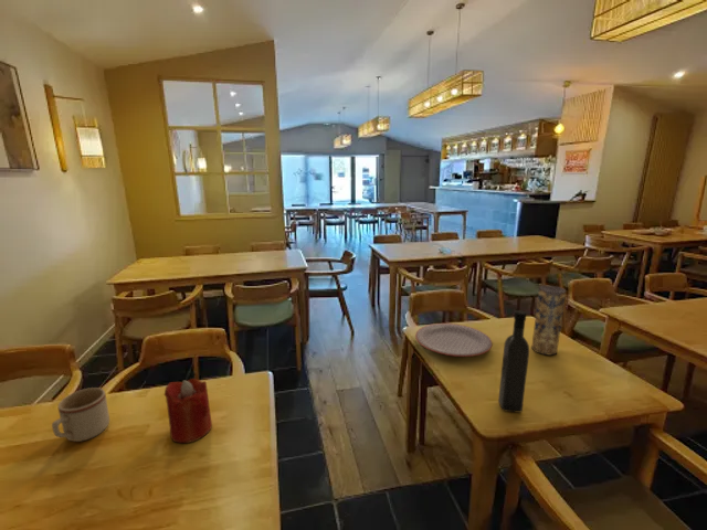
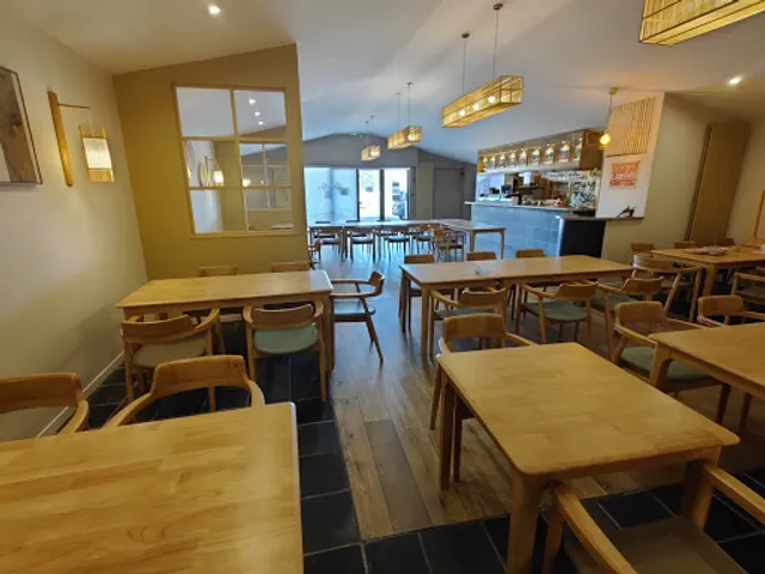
- mug [51,386,110,443]
- wine bottle [497,309,530,413]
- candle [163,378,213,444]
- vase [530,285,567,357]
- plate [414,322,493,358]
